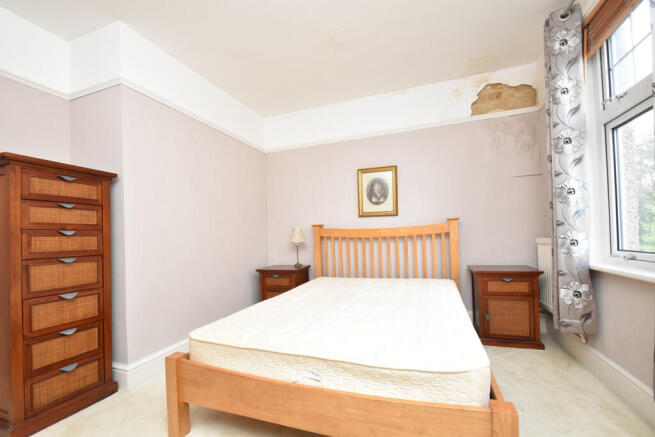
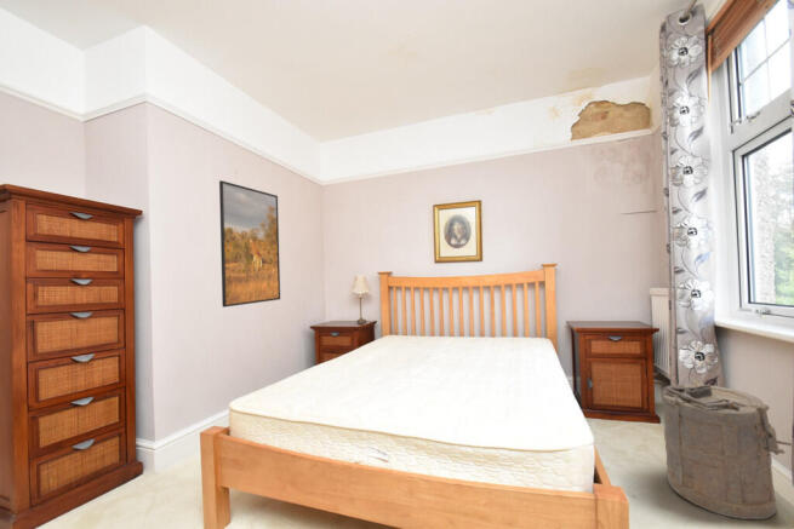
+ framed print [218,179,281,309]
+ laundry hamper [661,379,793,521]
